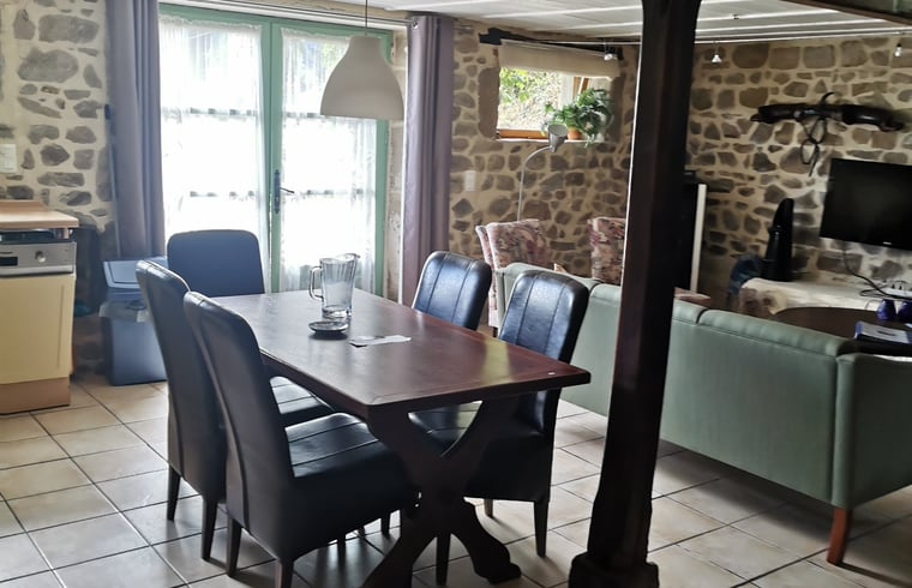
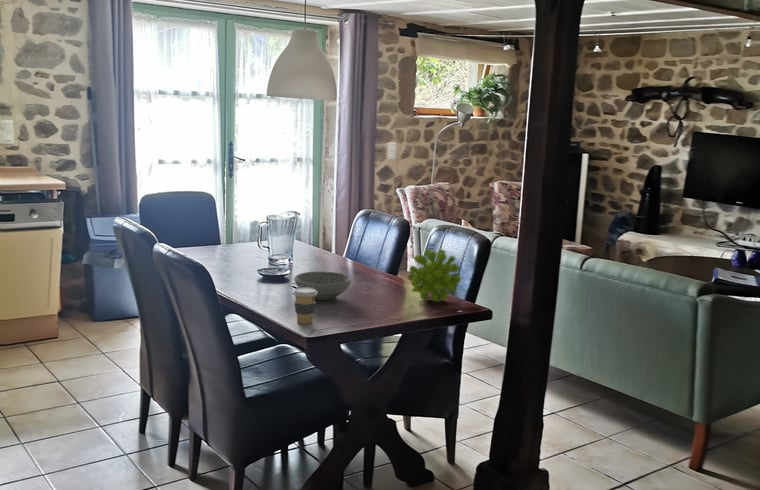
+ coffee cup [292,287,317,325]
+ plant [406,248,462,303]
+ bowl [293,271,353,301]
